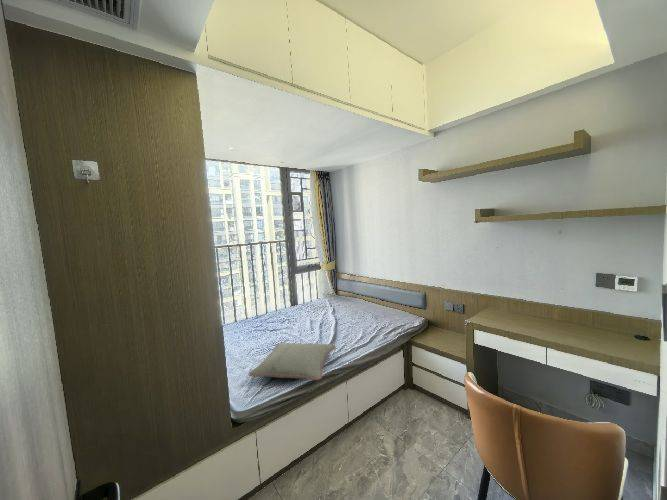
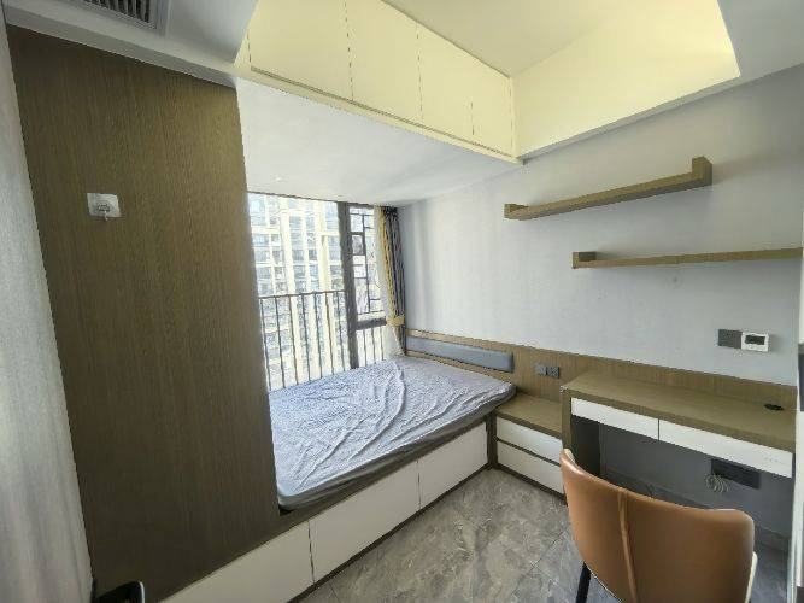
- pillow [248,342,337,381]
